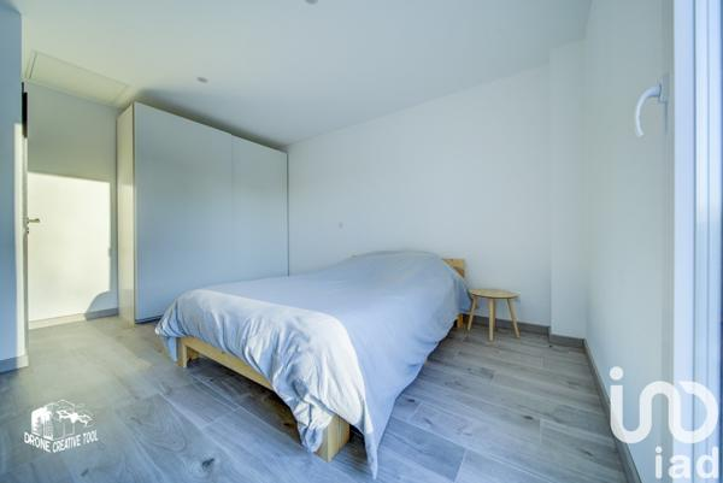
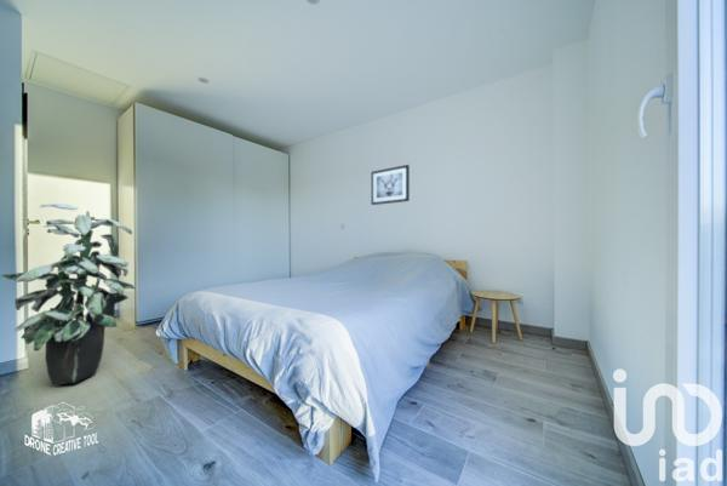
+ wall art [371,164,411,206]
+ indoor plant [0,202,136,385]
